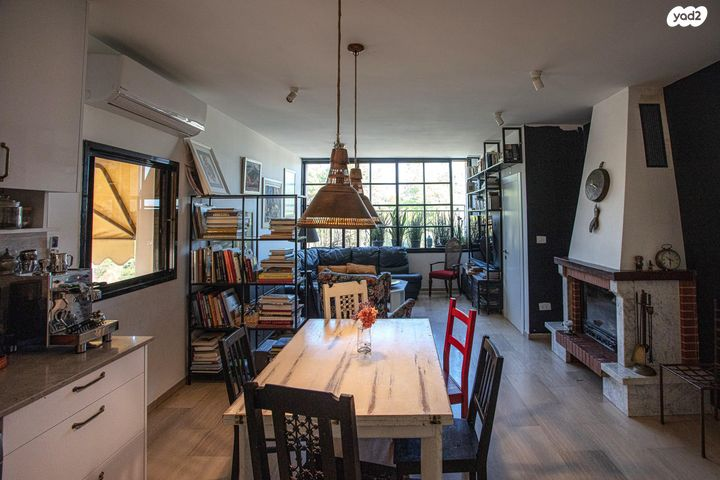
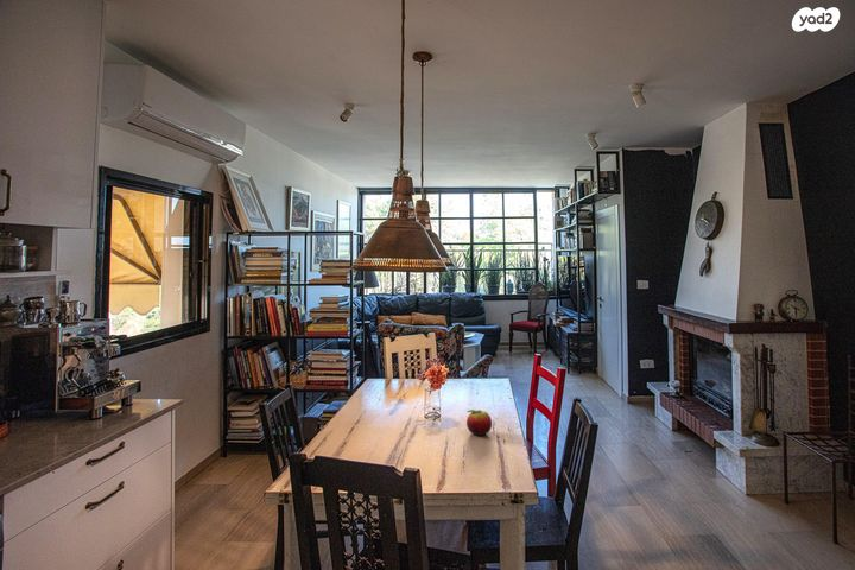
+ fruit [466,408,493,436]
